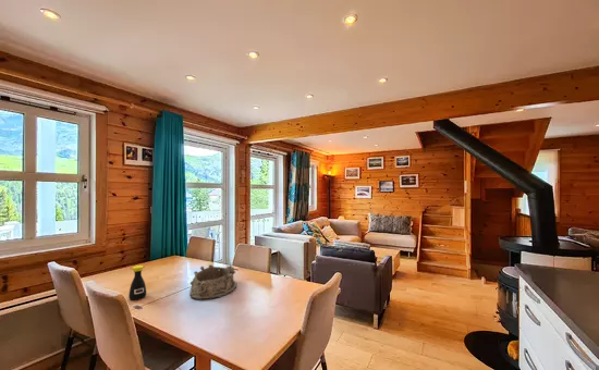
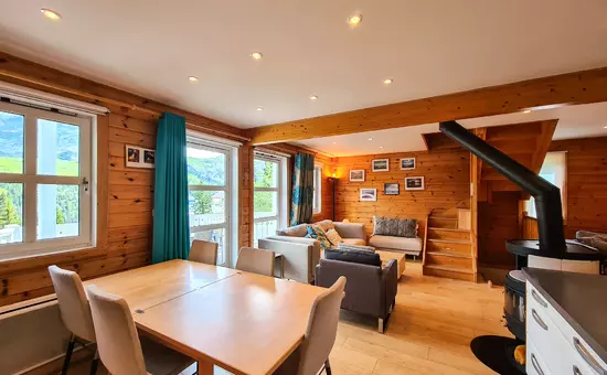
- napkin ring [190,263,237,301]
- bottle [127,264,147,301]
